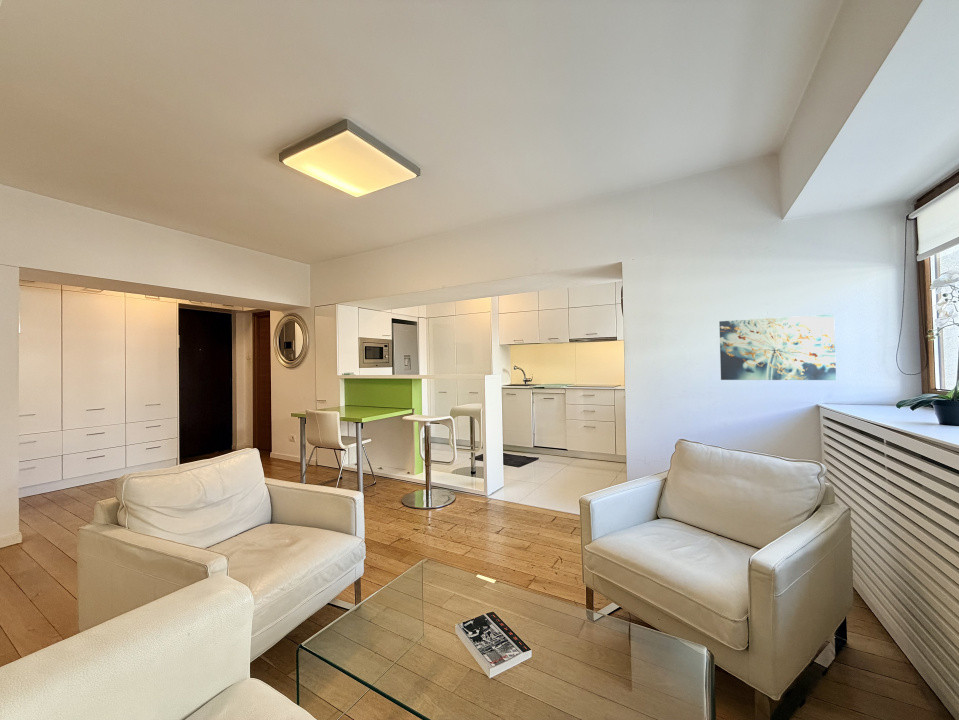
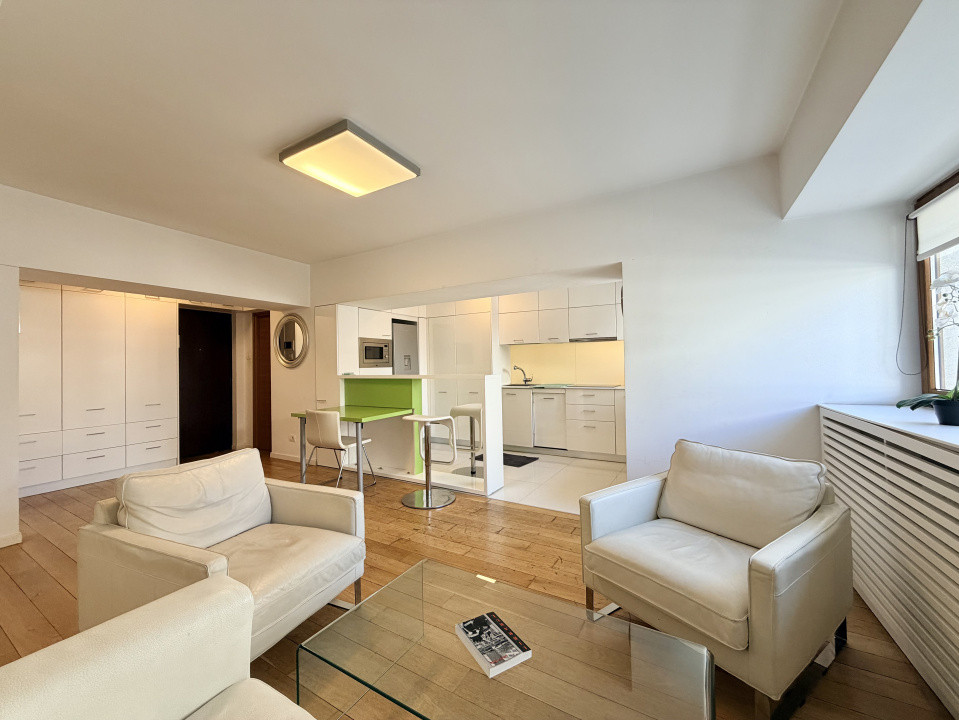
- wall art [718,313,837,381]
